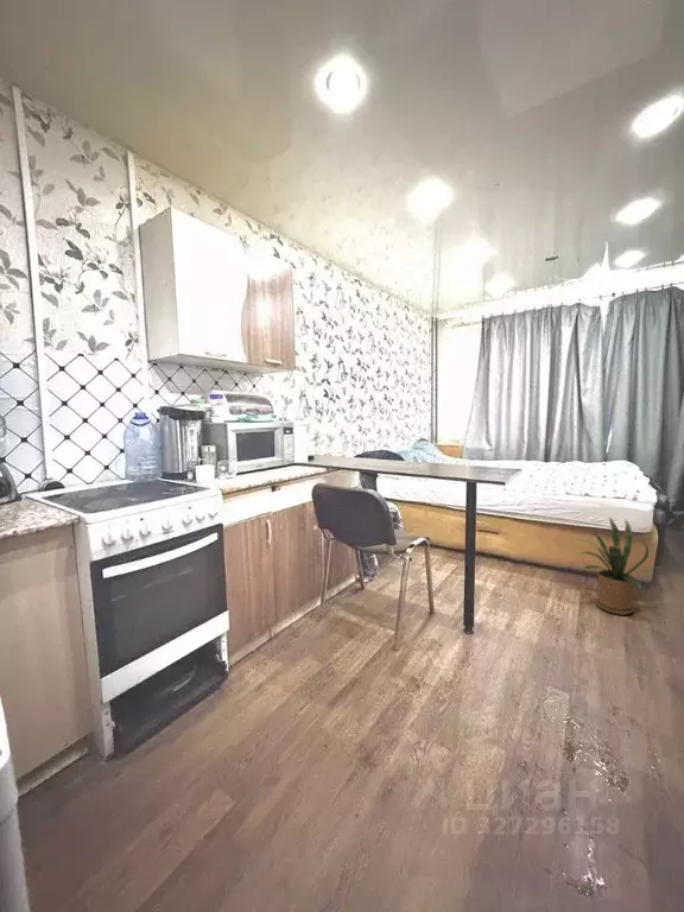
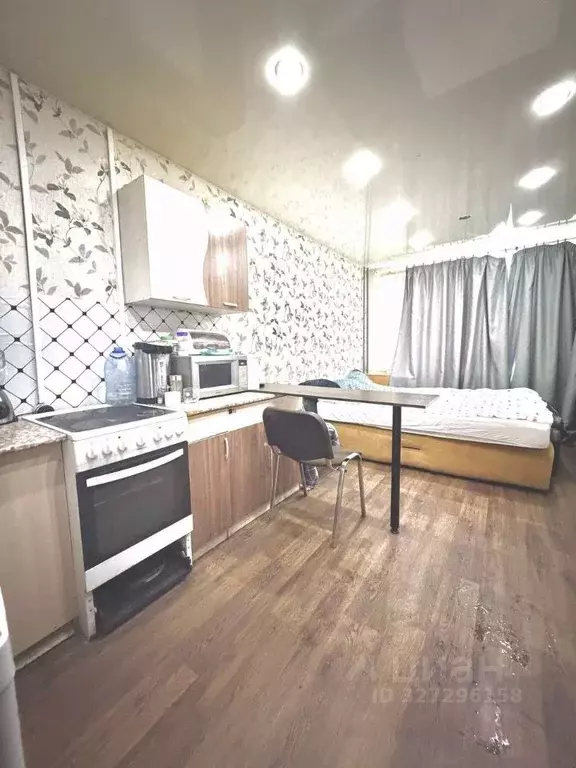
- house plant [577,517,650,616]
